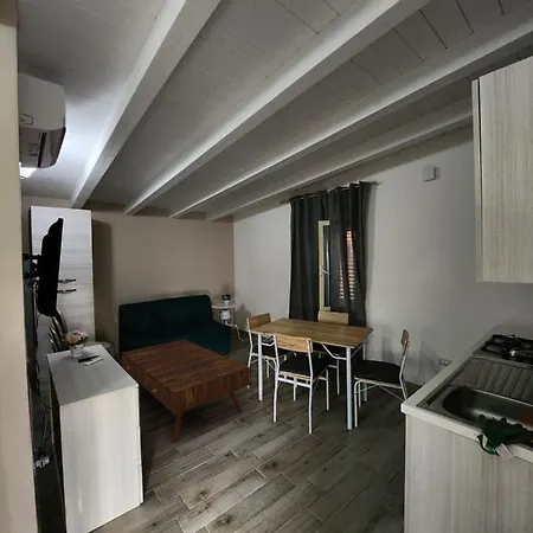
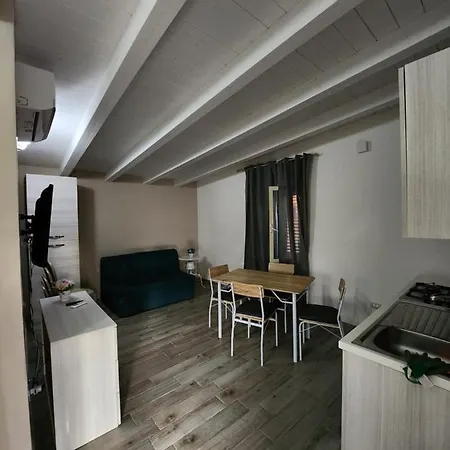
- coffee table [121,339,251,443]
